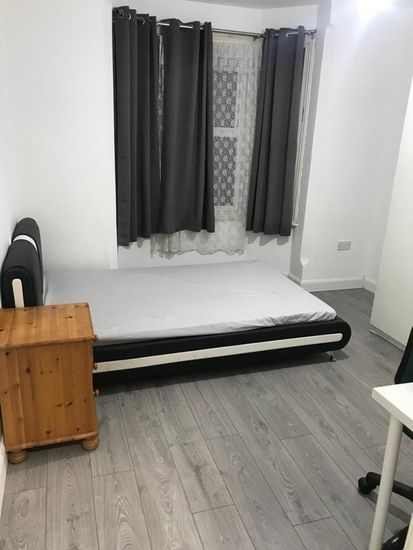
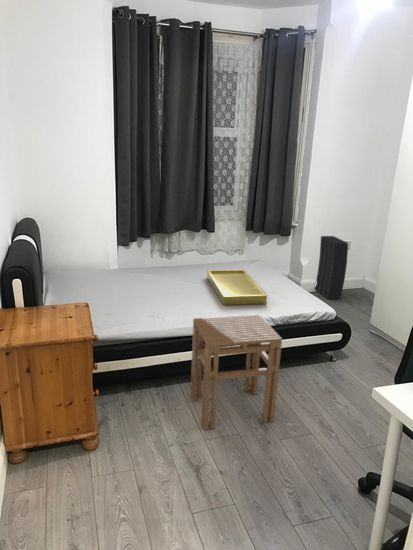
+ tray [206,269,268,306]
+ stool [190,313,283,431]
+ speaker [314,235,349,300]
